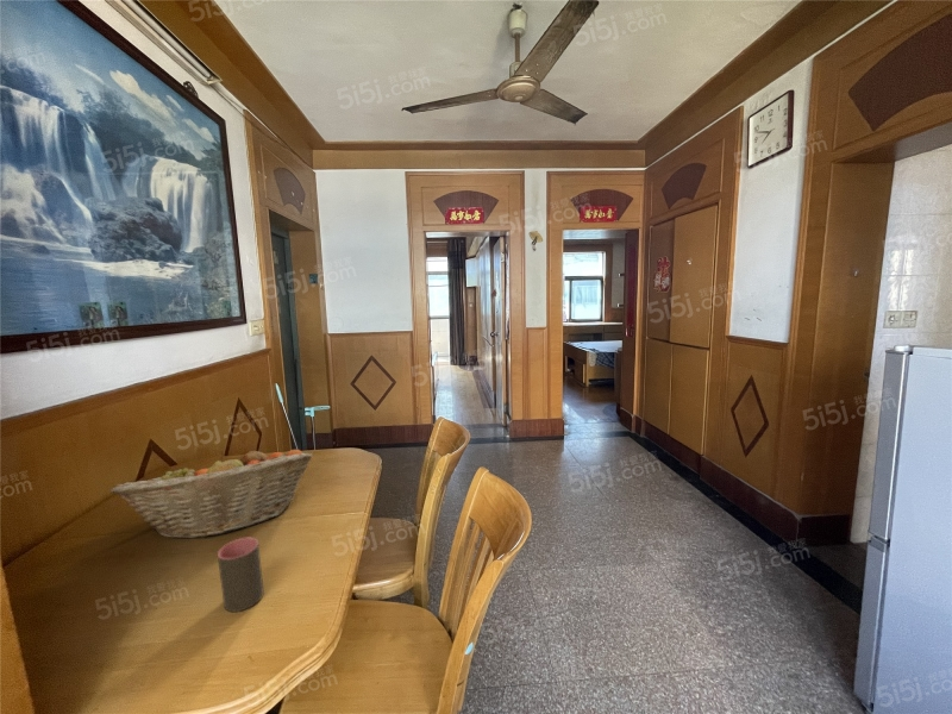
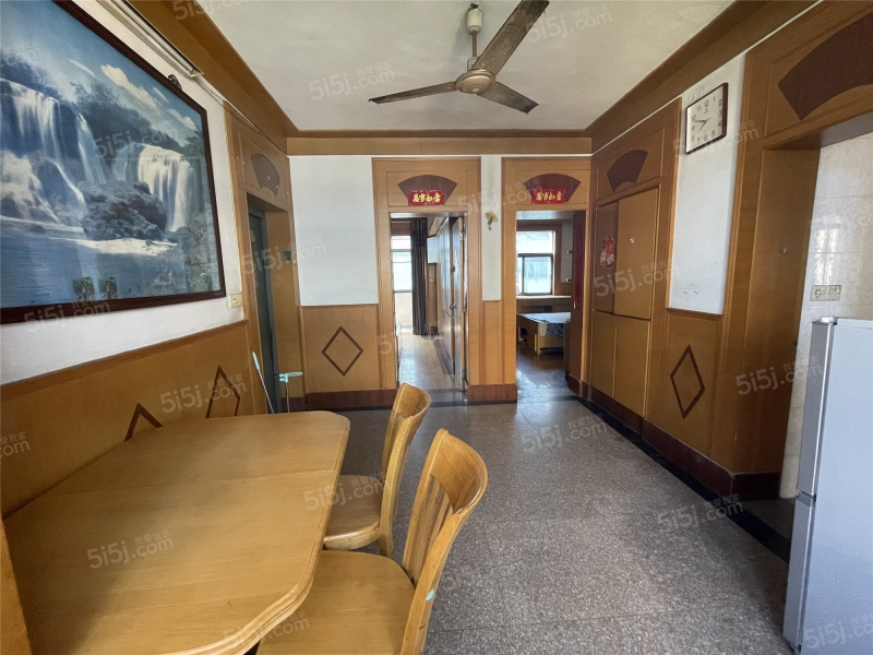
- fruit basket [109,449,314,539]
- cup [217,537,265,613]
